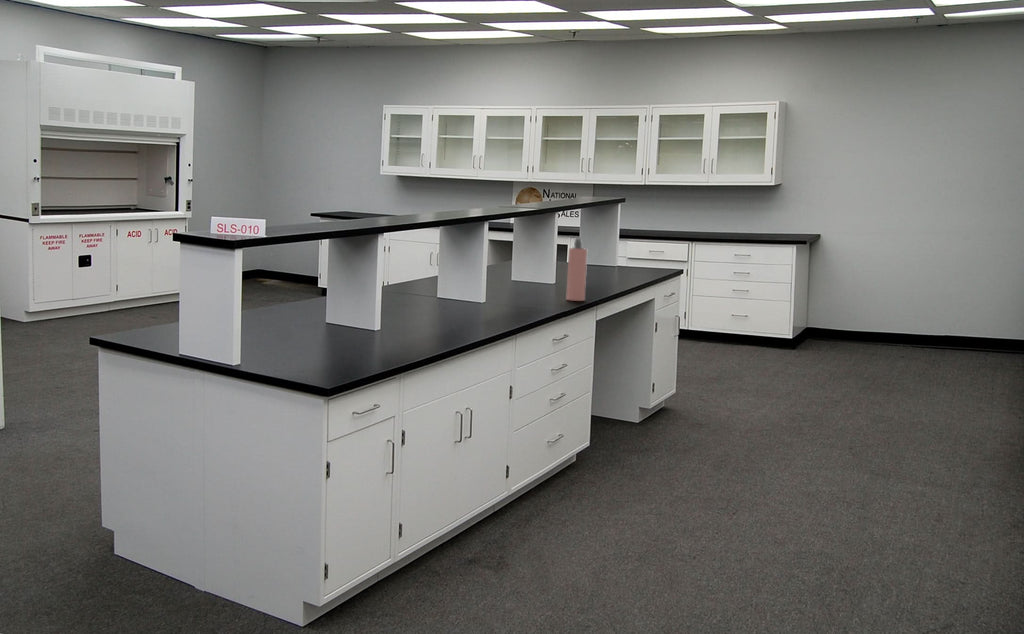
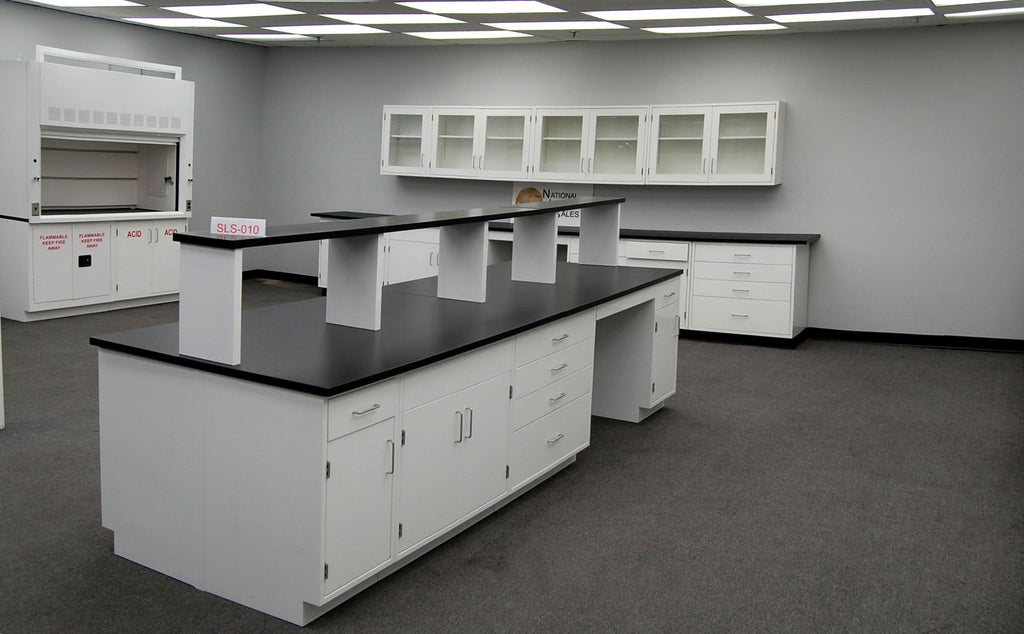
- spray bottle [565,237,588,302]
